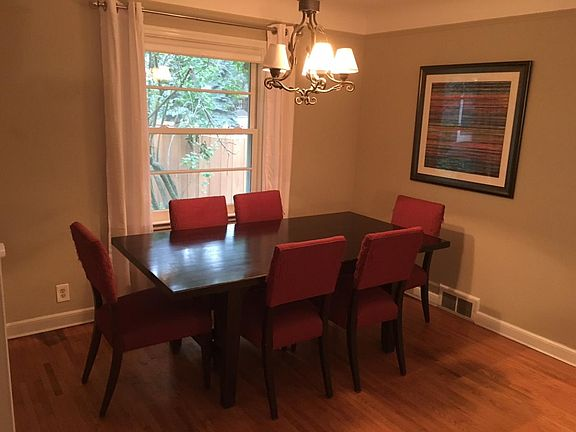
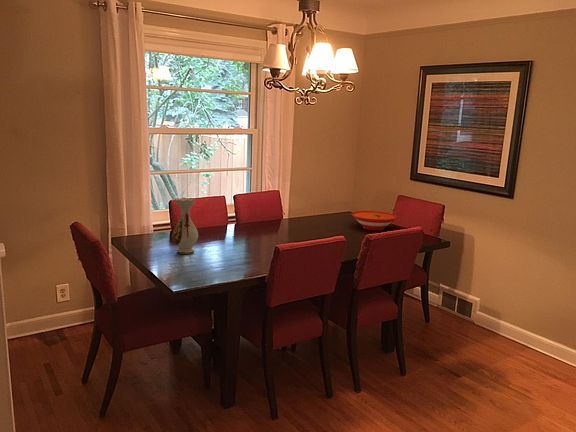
+ vase [172,197,199,255]
+ bowl [351,210,399,231]
